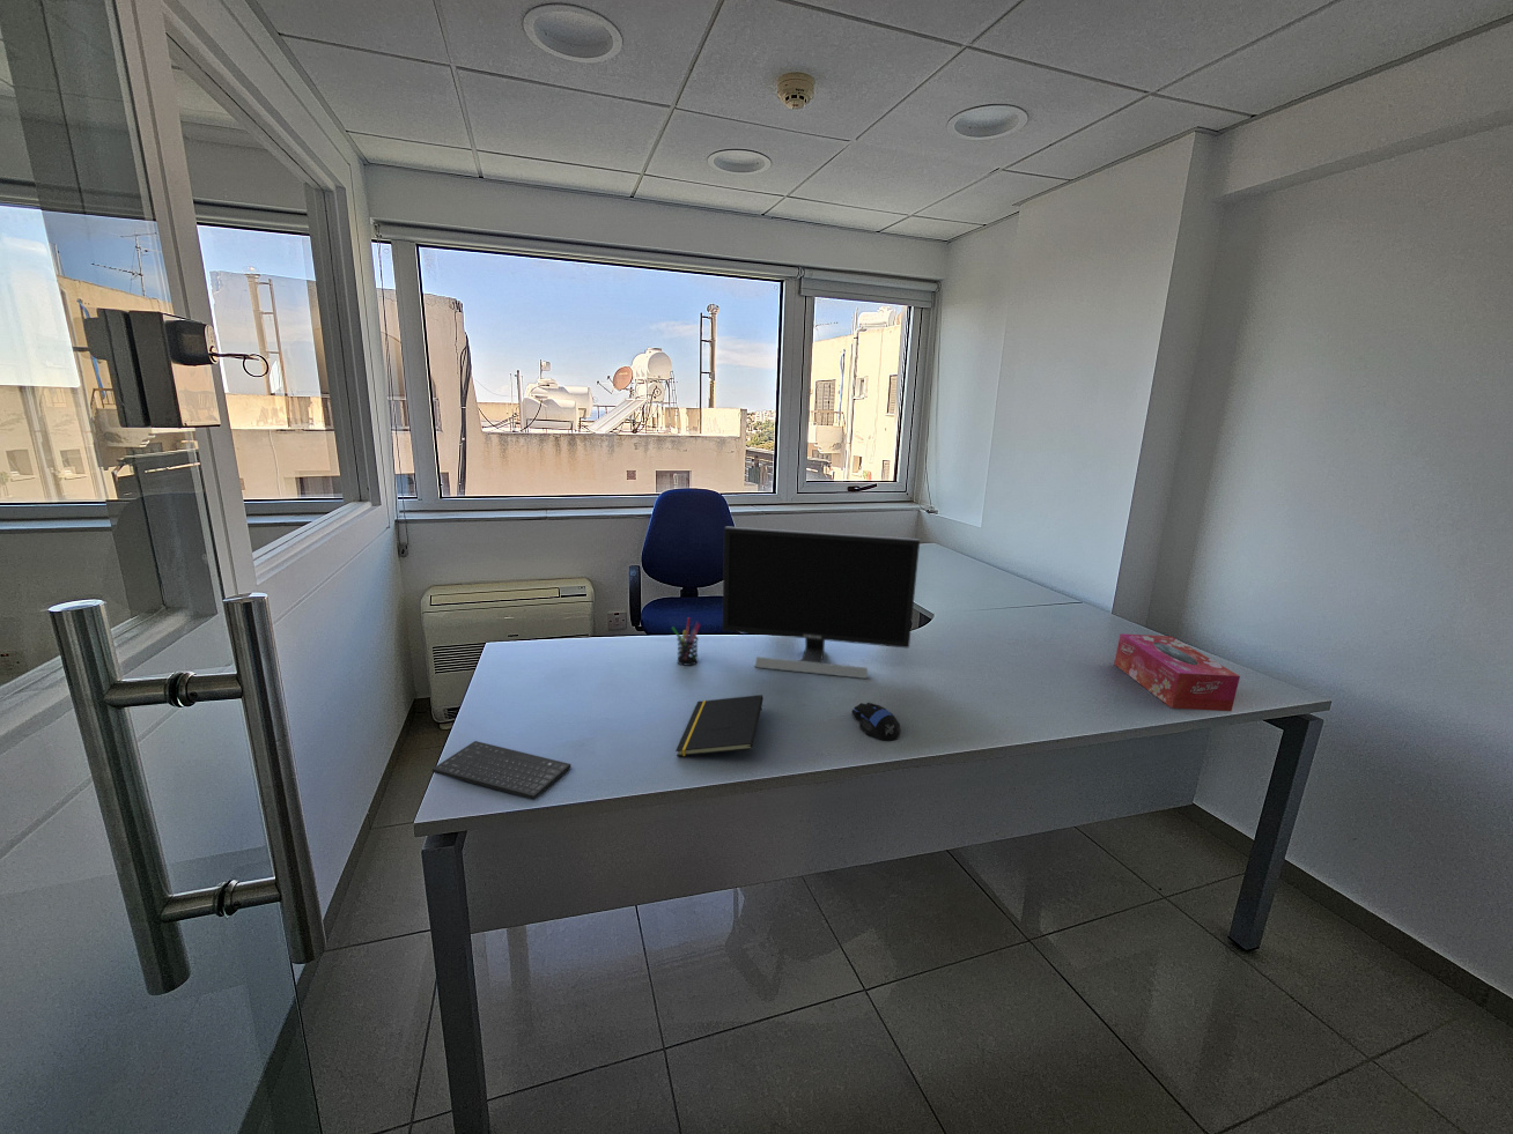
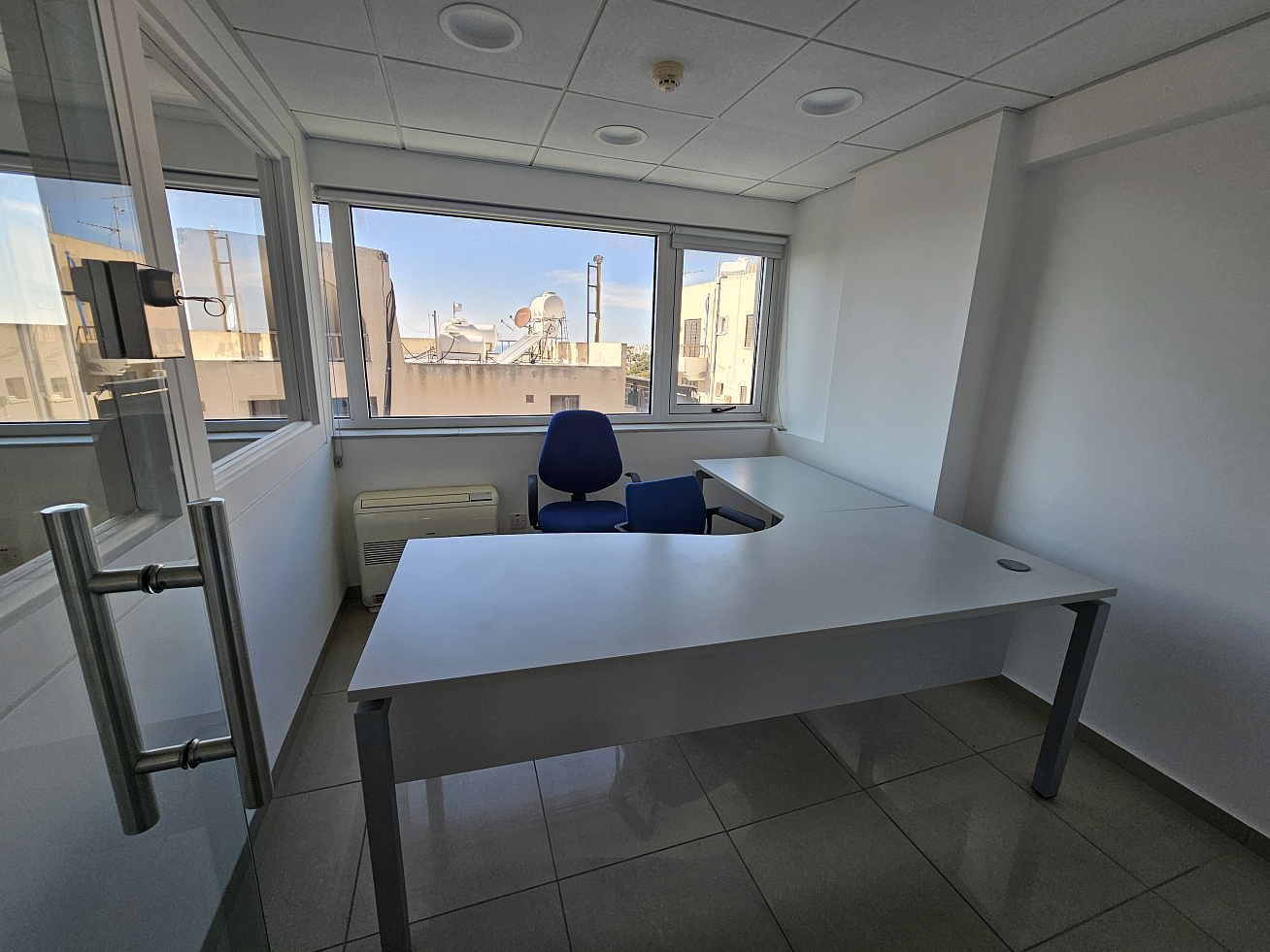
- pen holder [671,617,701,667]
- monitor [721,526,921,680]
- notepad [674,693,765,758]
- computer mouse [852,702,901,741]
- tissue box [1114,633,1241,712]
- keyboard [431,740,572,802]
